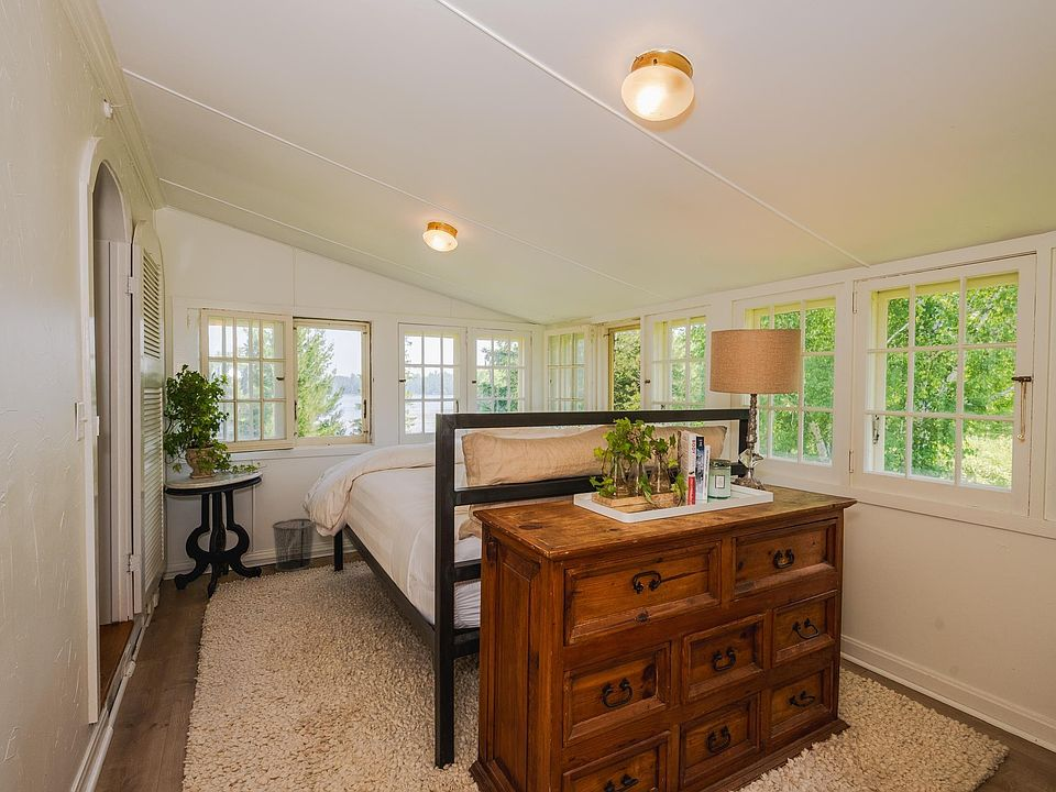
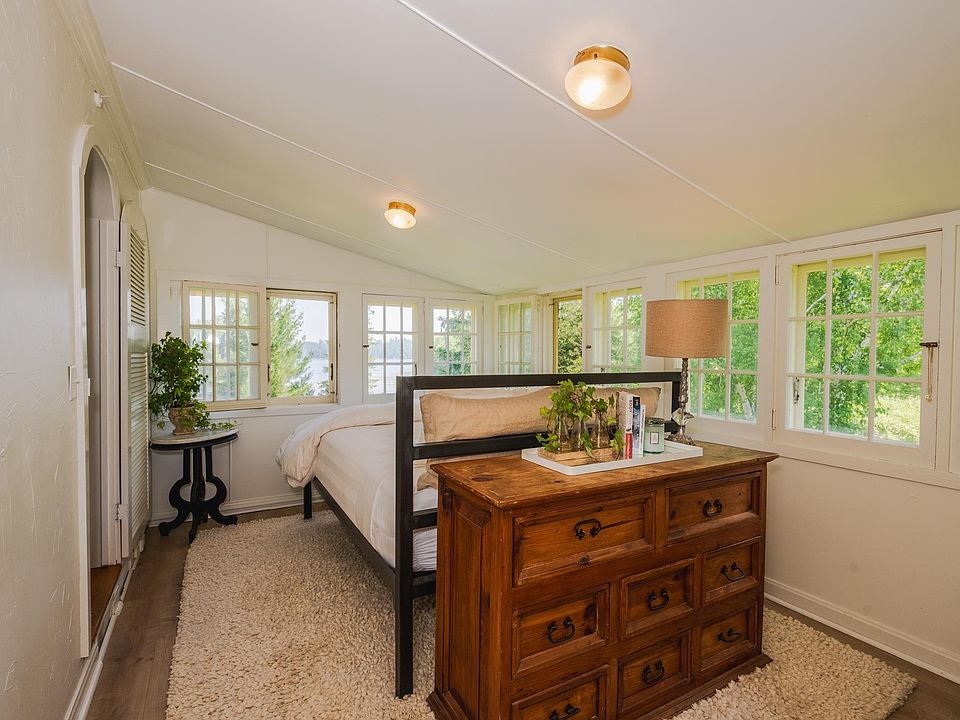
- waste bin [271,518,316,573]
